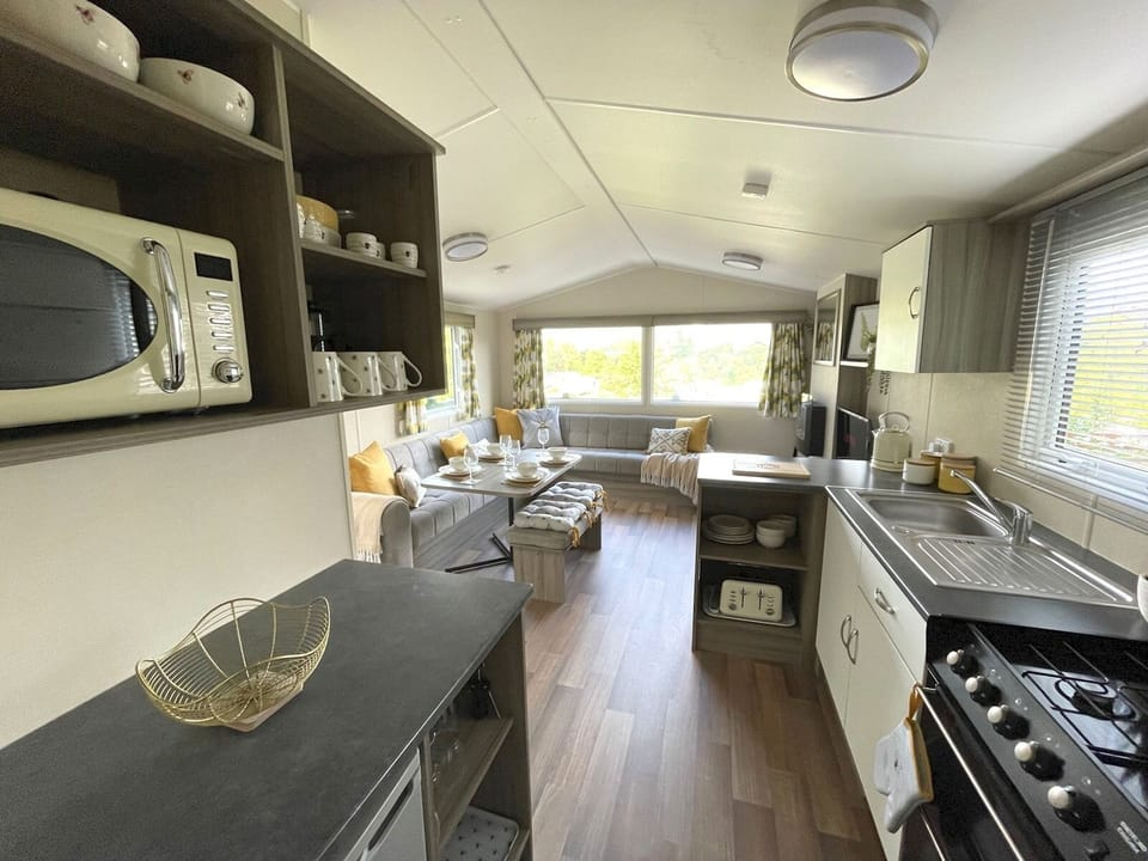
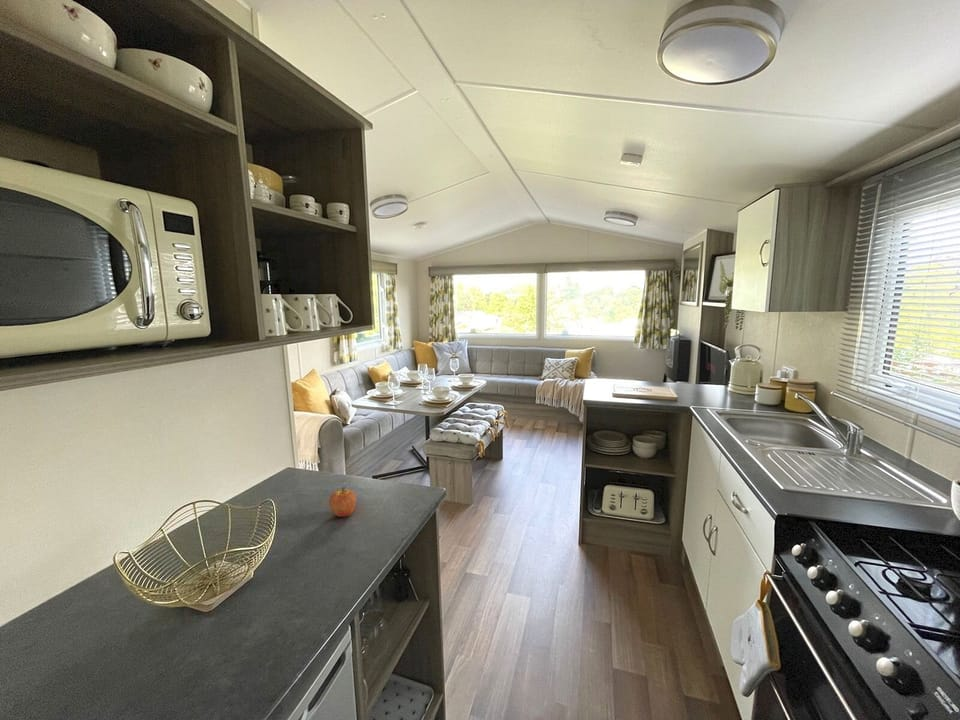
+ apple [328,486,357,518]
